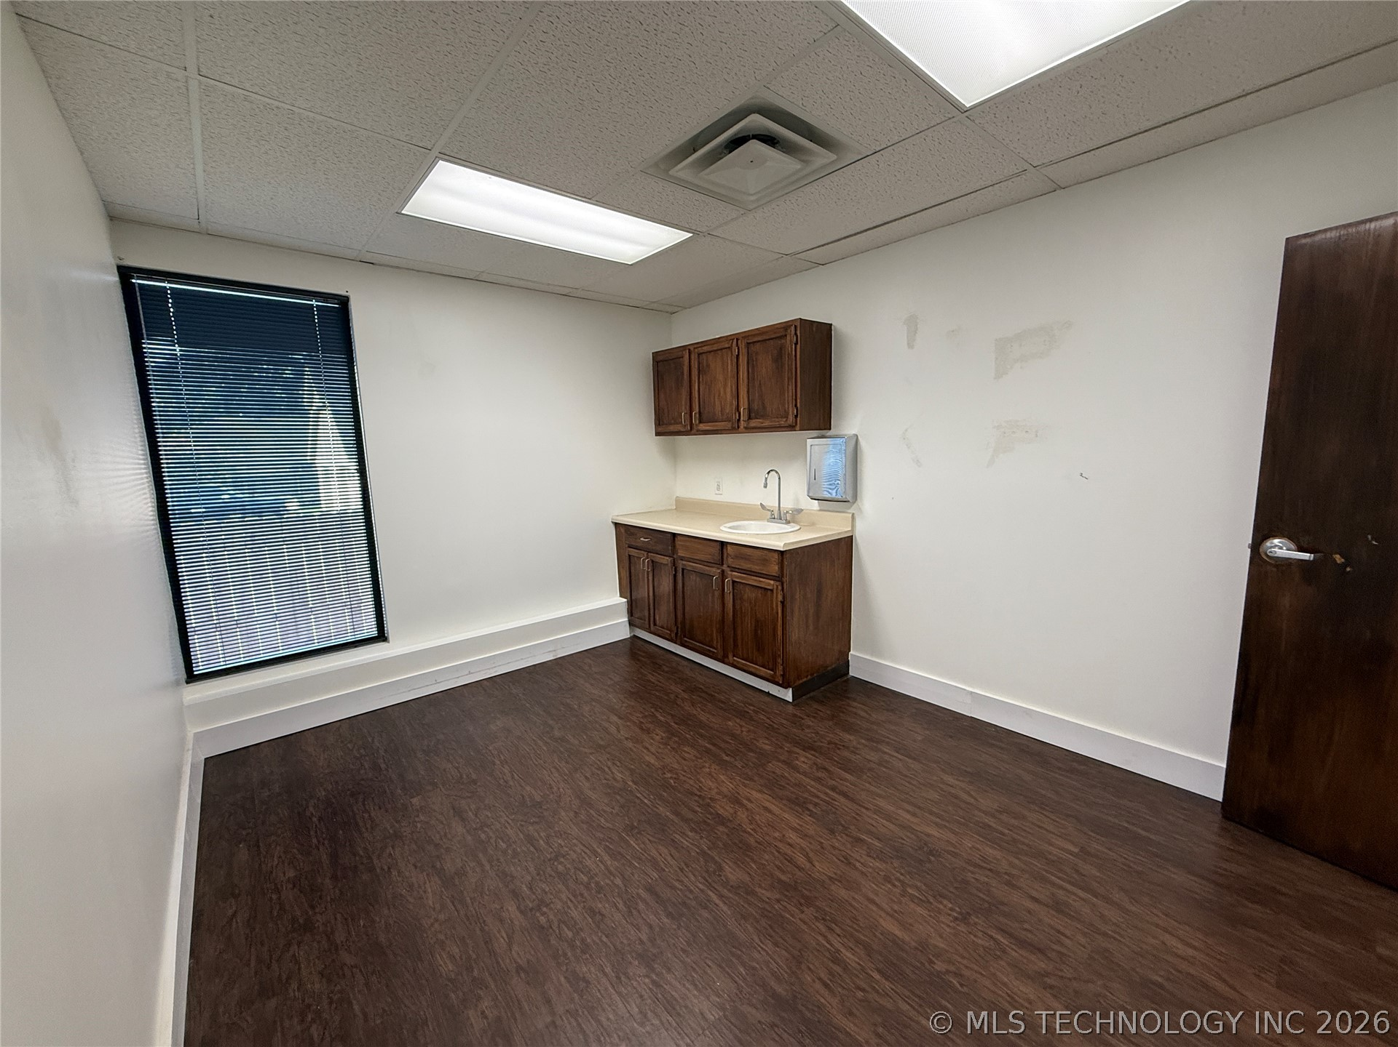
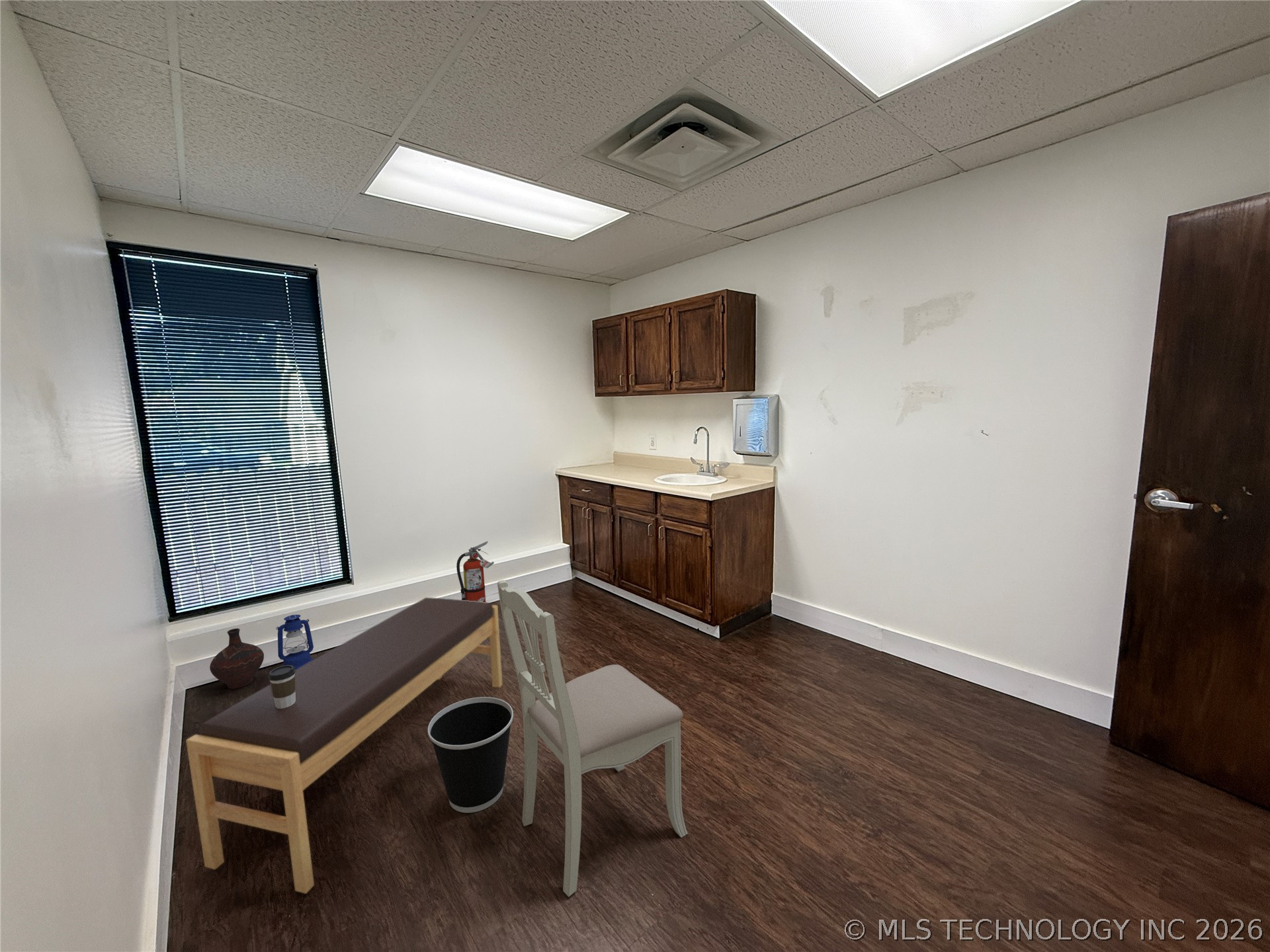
+ fire extinguisher [456,541,495,602]
+ coffee cup [268,665,296,709]
+ ceramic jug [209,628,265,690]
+ wastebasket [427,696,514,813]
+ dining chair [497,580,688,898]
+ lantern [275,614,314,670]
+ bench [185,597,503,894]
